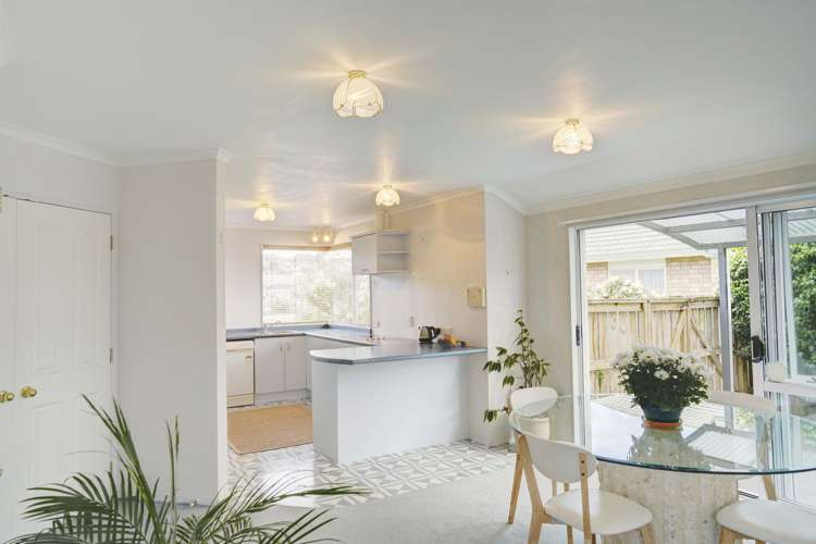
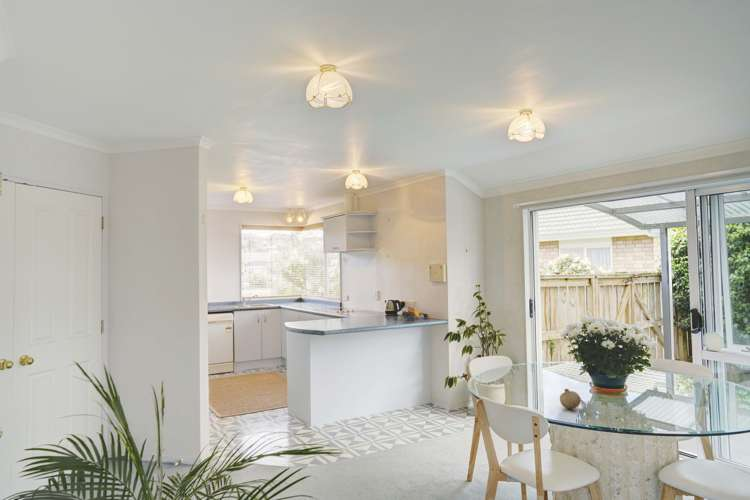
+ fruit [559,388,582,410]
